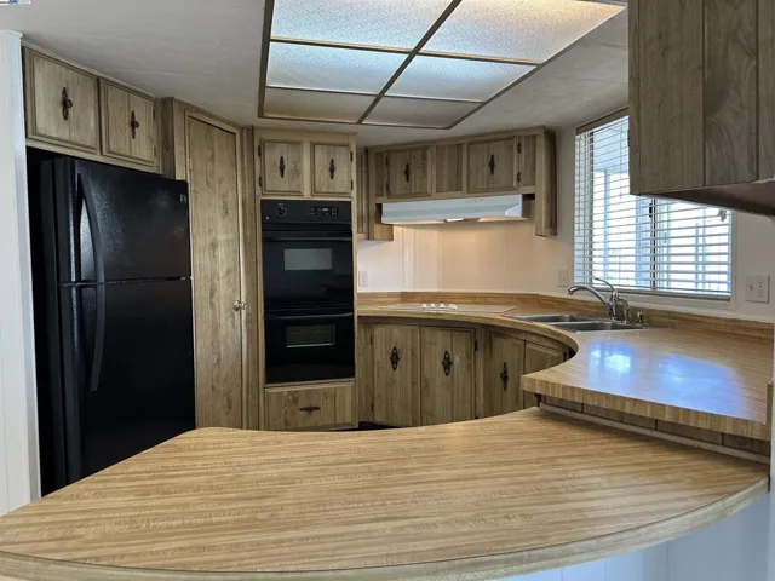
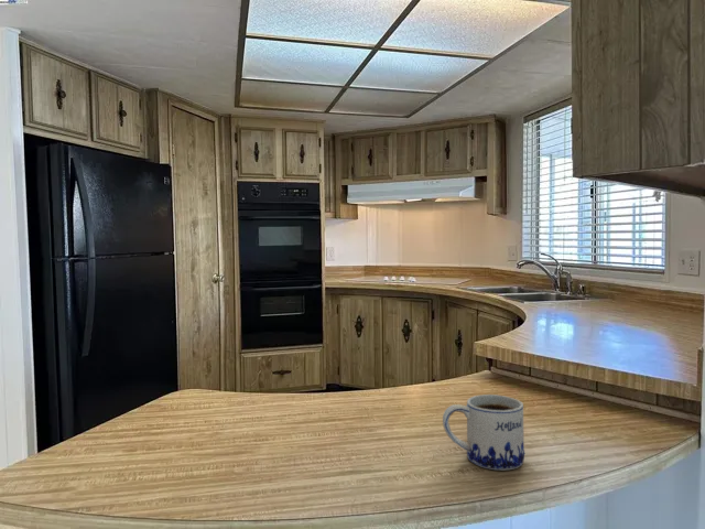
+ mug [442,393,525,471]
